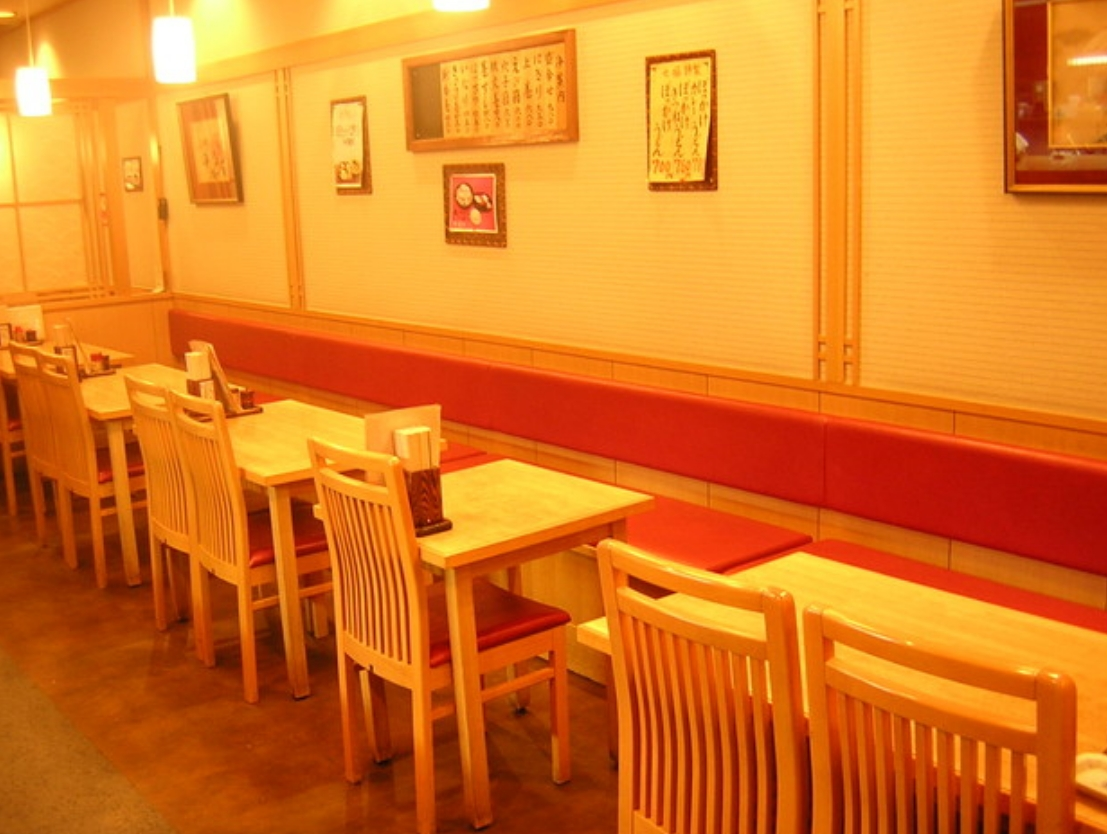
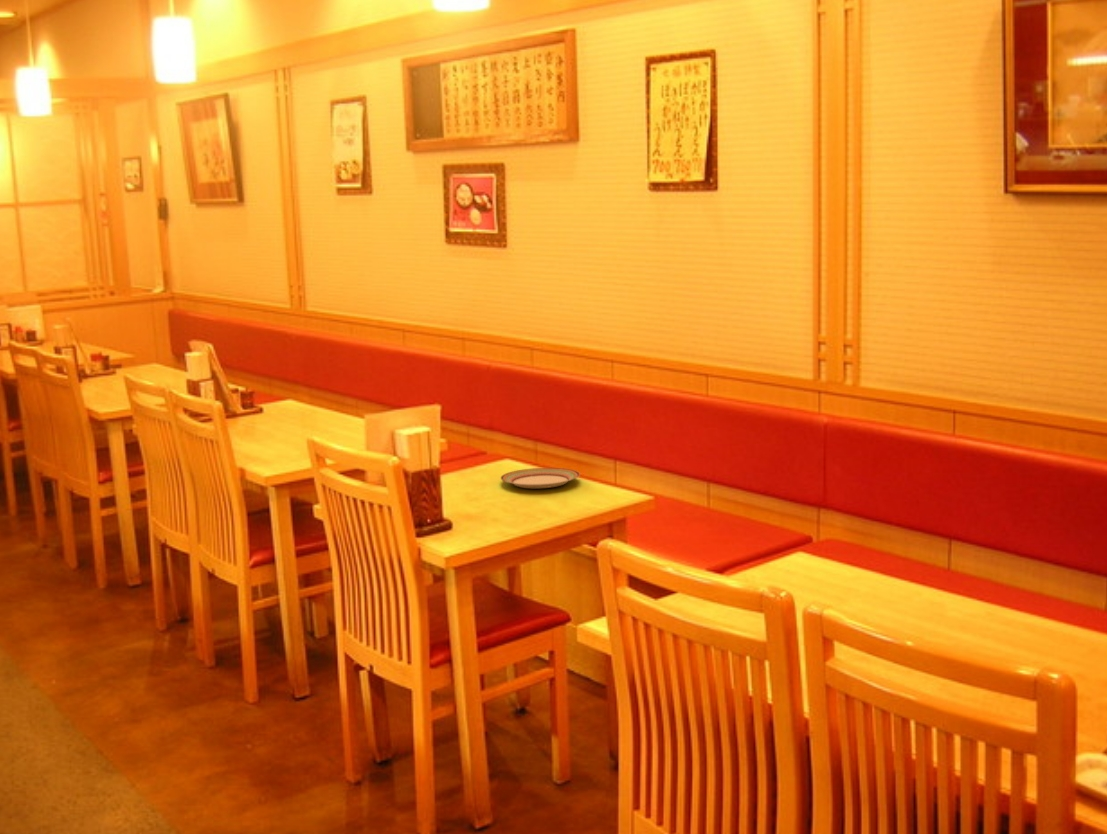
+ plate [500,467,581,489]
